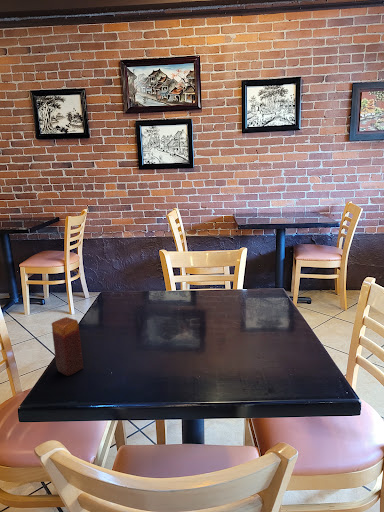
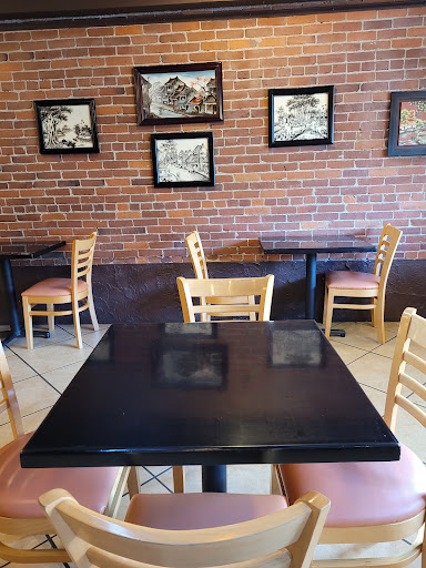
- candle [51,316,84,377]
